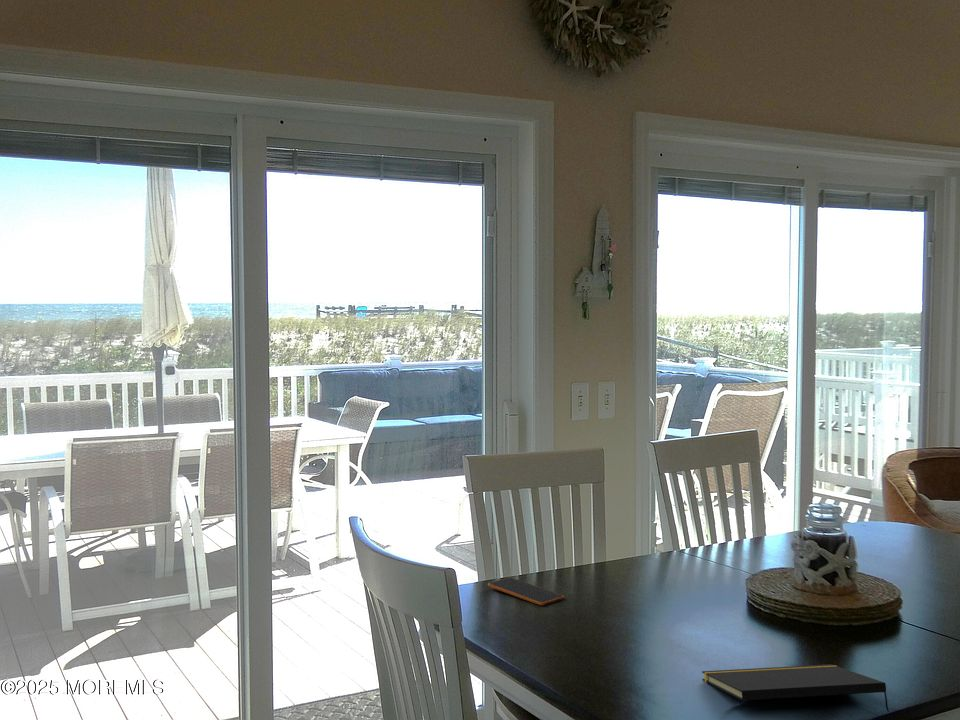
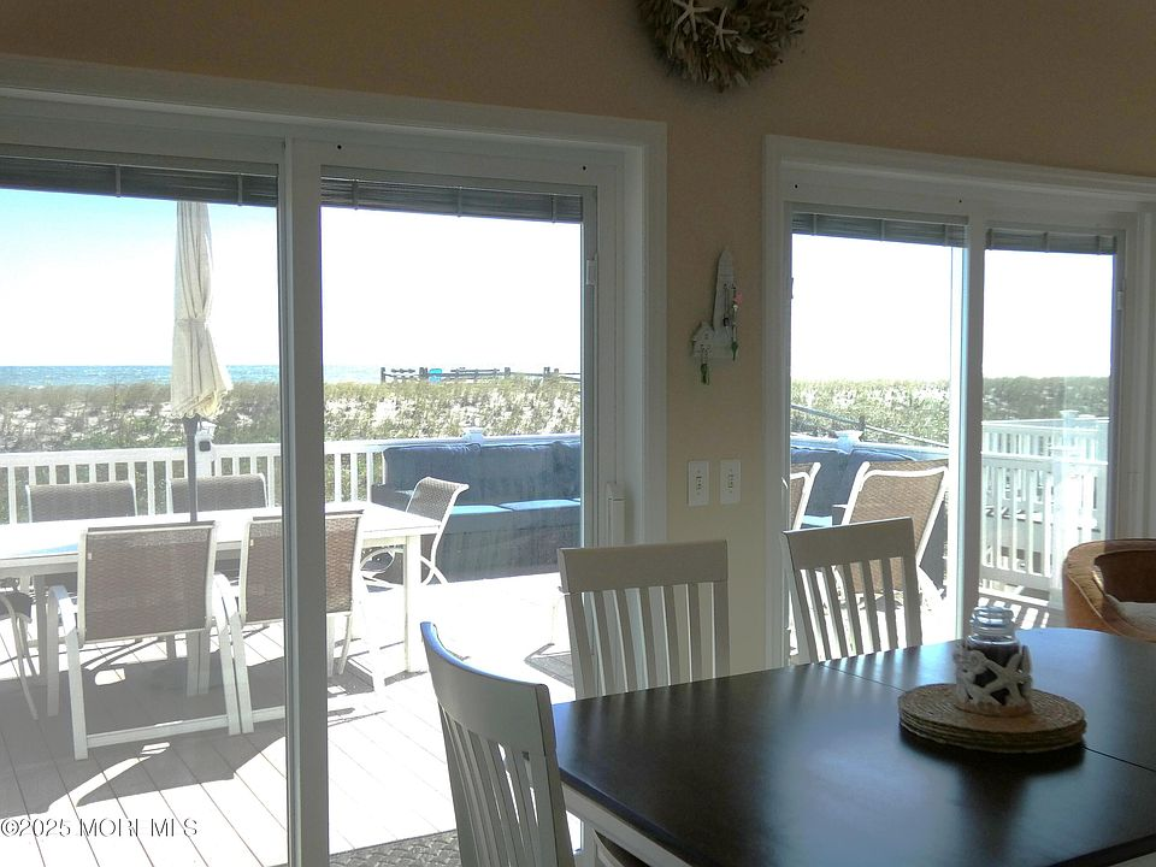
- smartphone [487,577,565,606]
- notepad [701,663,890,713]
